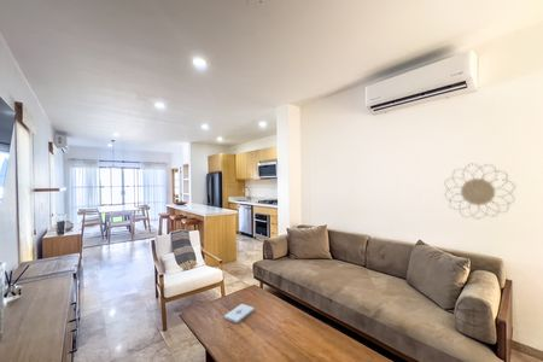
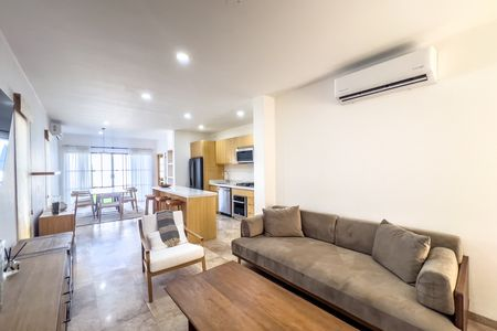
- notepad [223,303,256,325]
- decorative wall piece [443,163,516,220]
